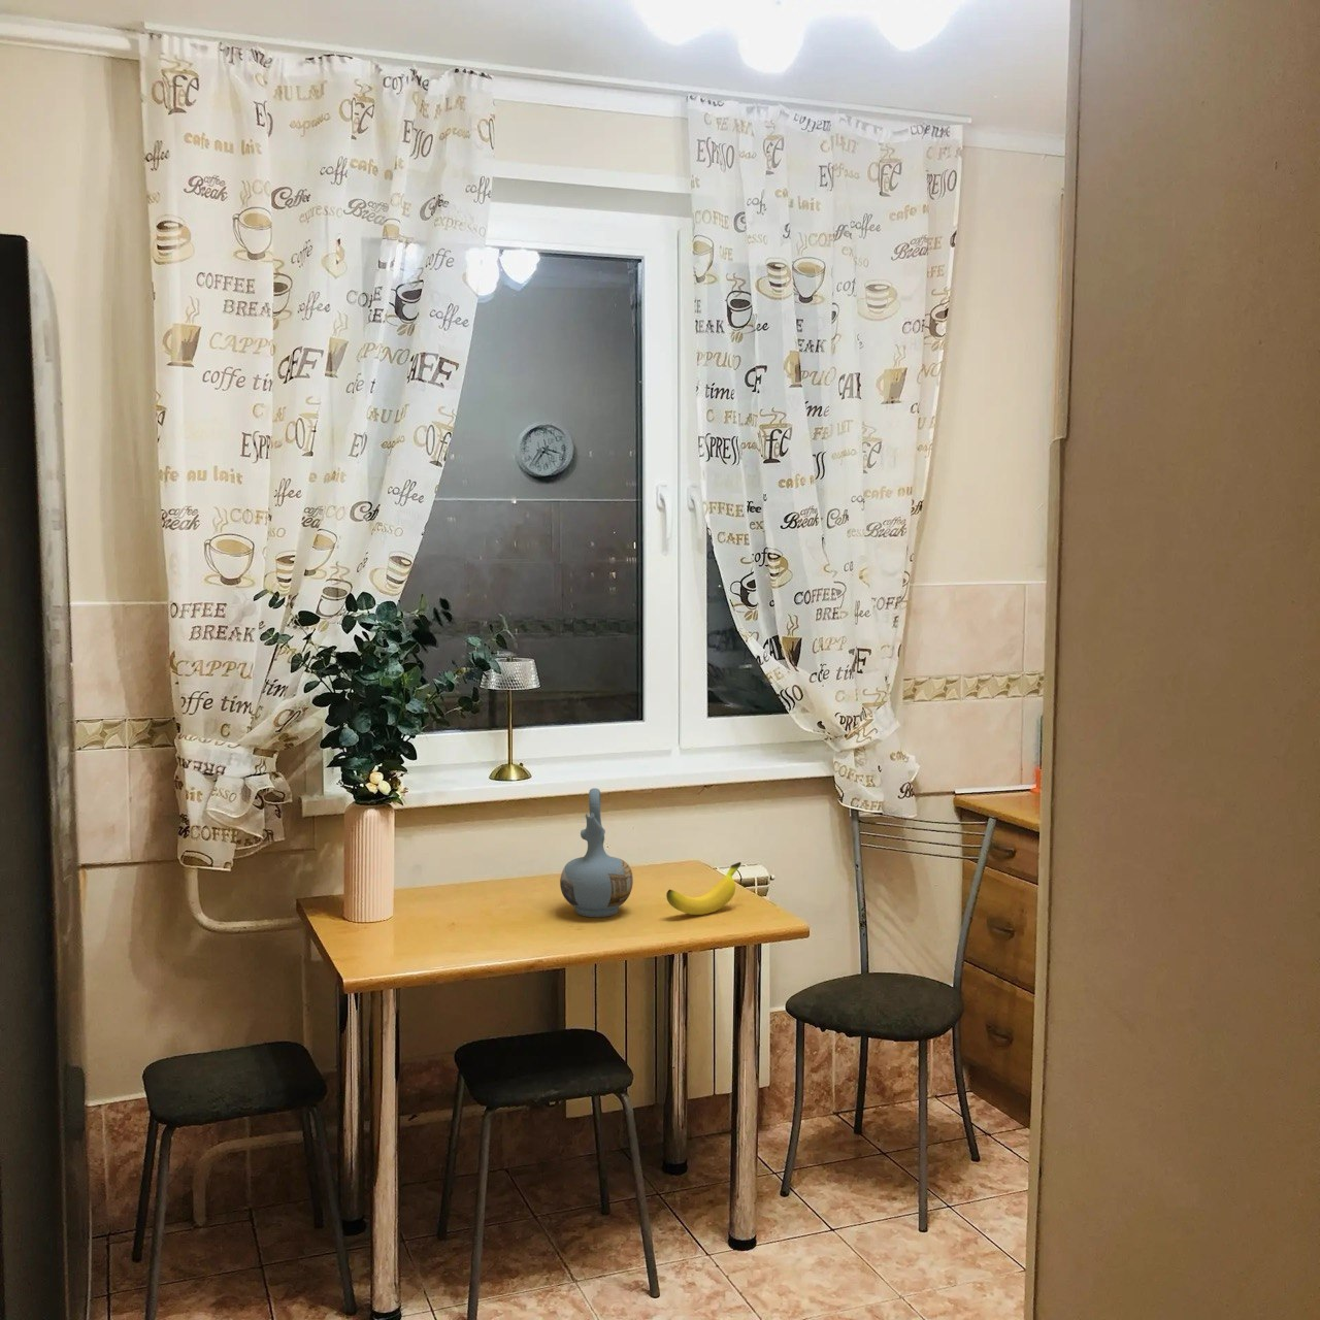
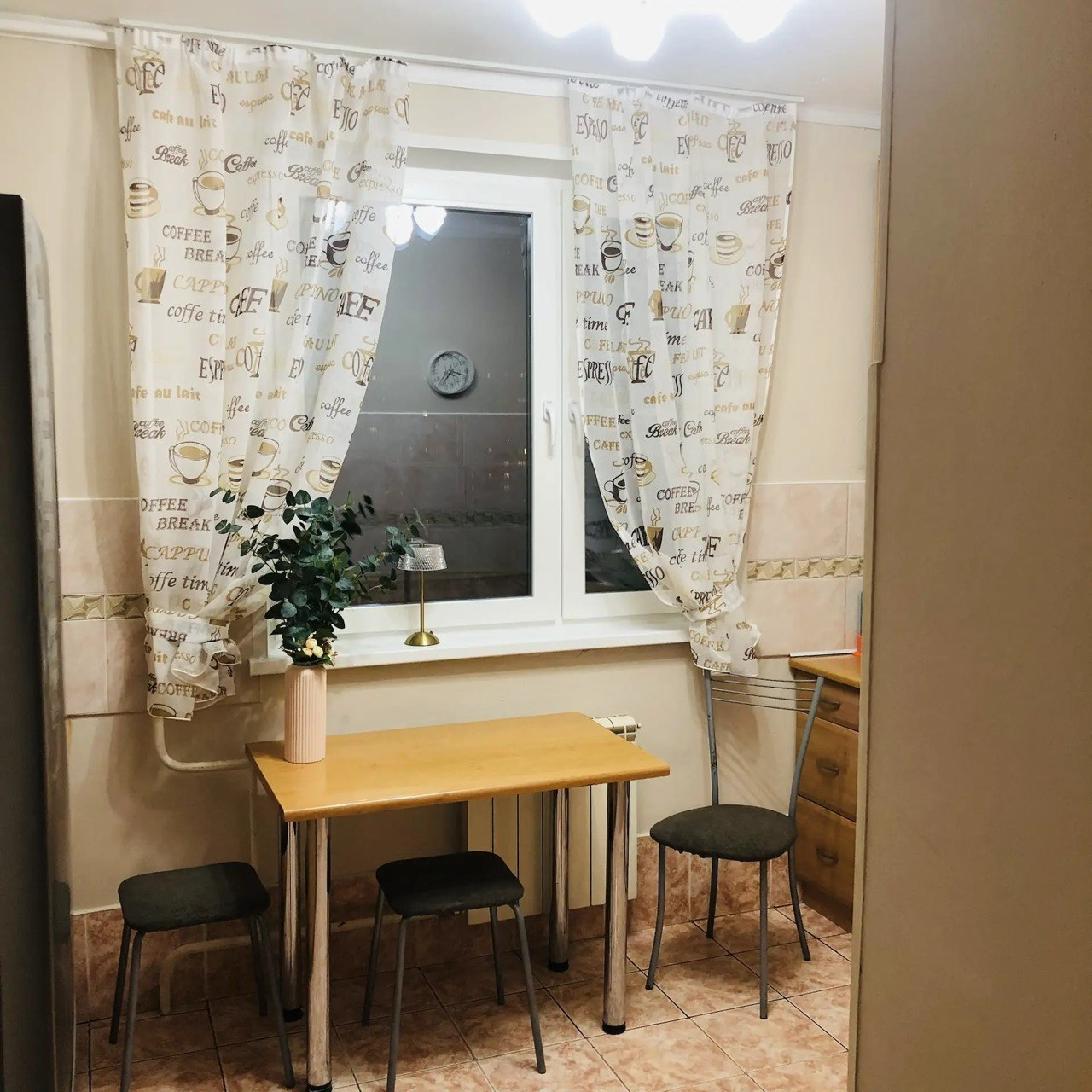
- banana [665,861,742,916]
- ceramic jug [558,787,635,917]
